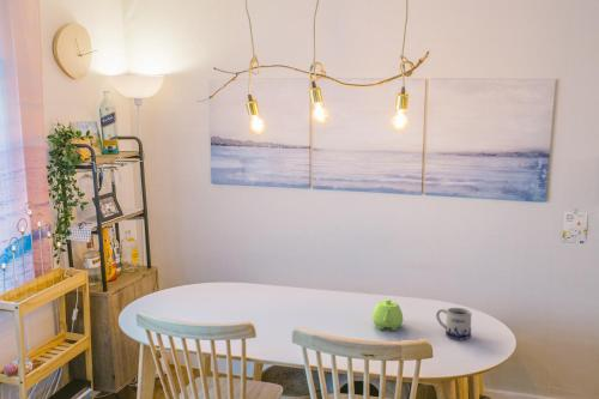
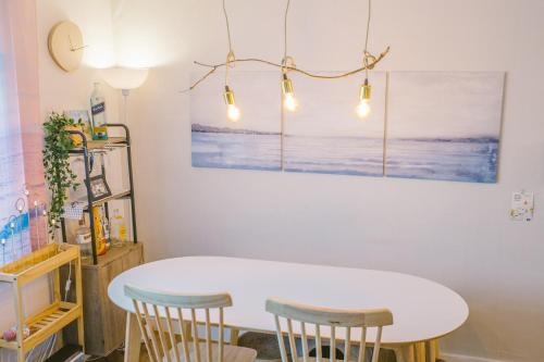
- teapot [371,298,404,332]
- mug [435,307,472,340]
